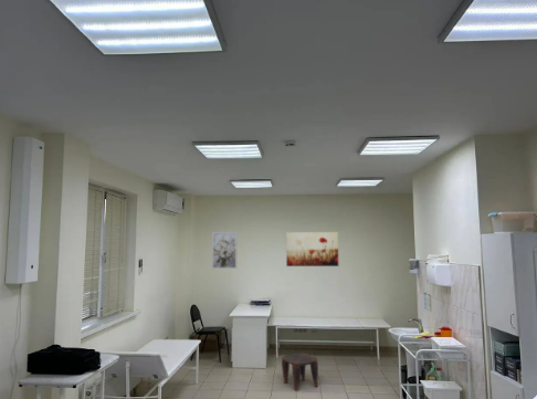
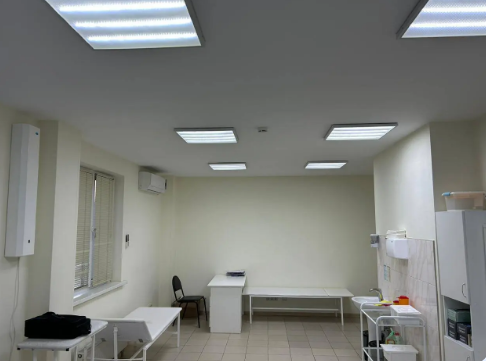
- wall art [211,231,239,270]
- wall art [285,231,339,267]
- stool [281,351,319,392]
